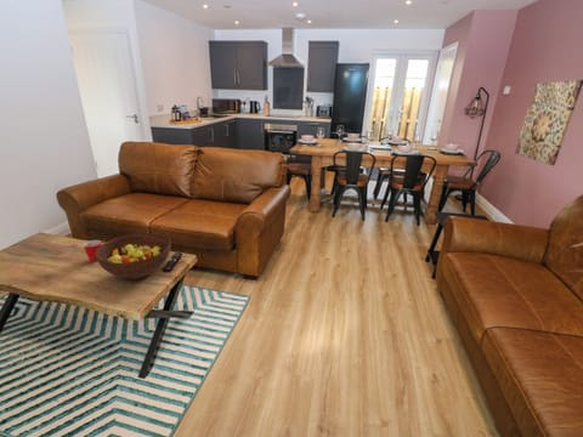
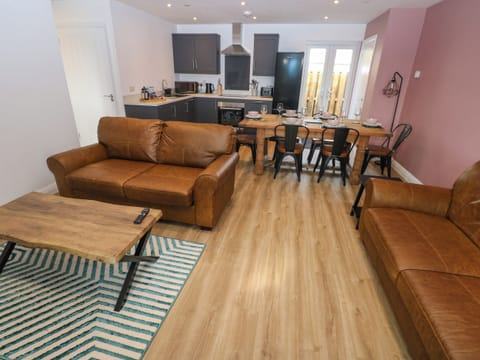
- wall art [514,79,583,166]
- mug [83,239,107,262]
- fruit bowl [96,232,172,280]
